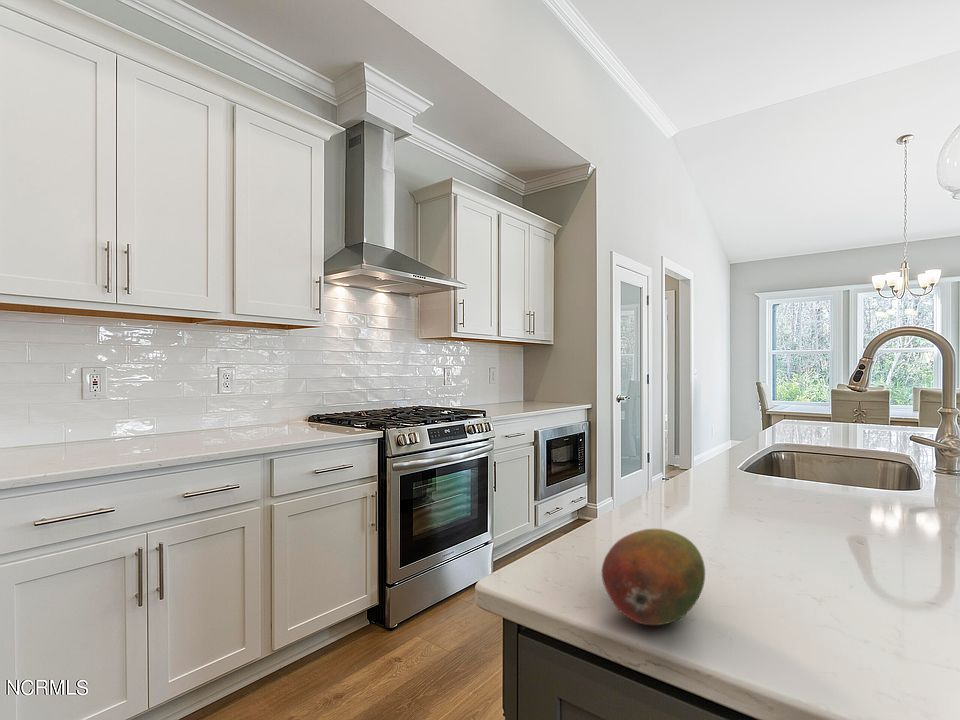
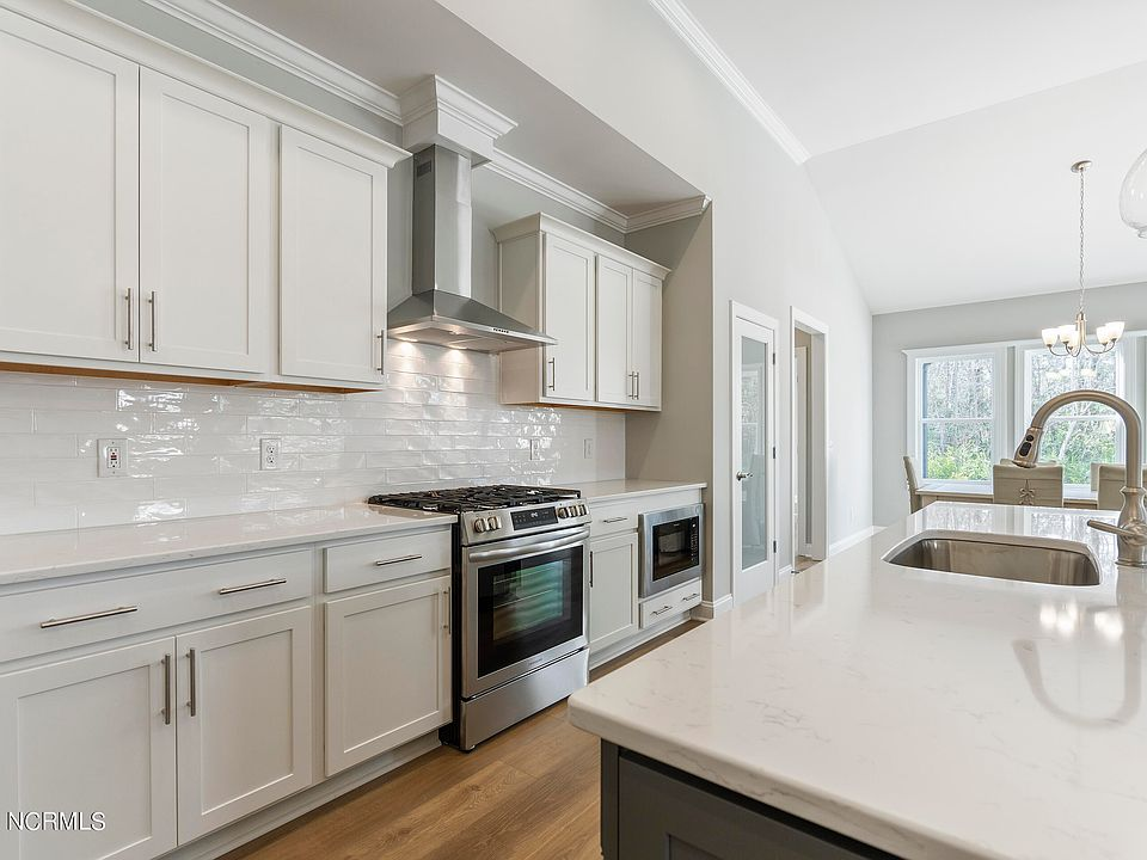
- fruit [601,528,706,626]
